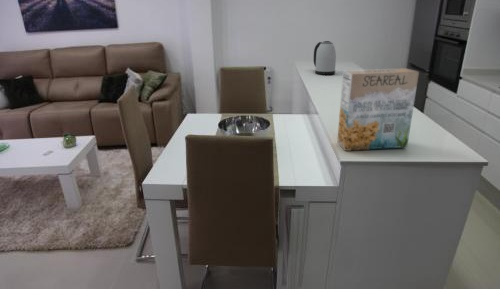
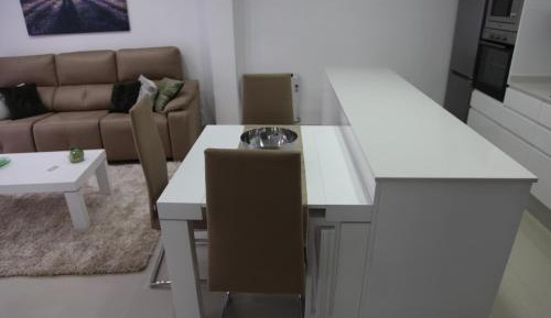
- kettle [313,40,337,75]
- cereal box [336,67,420,152]
